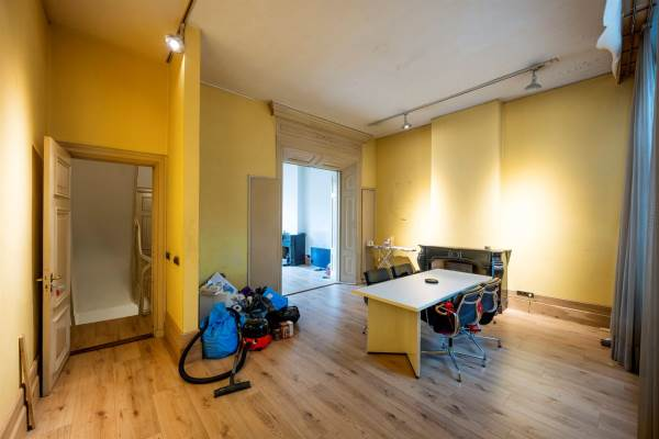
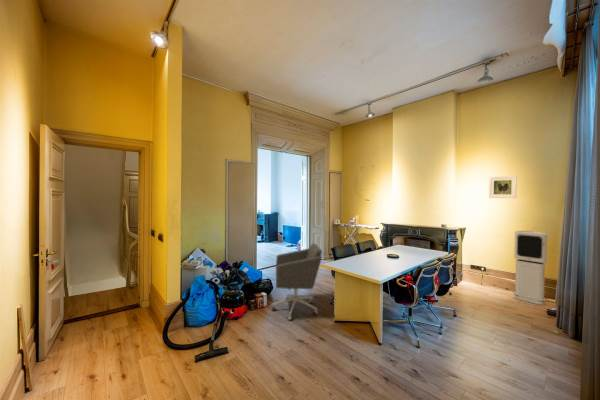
+ office chair [271,242,323,321]
+ air purifier [512,230,548,306]
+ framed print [488,175,518,199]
